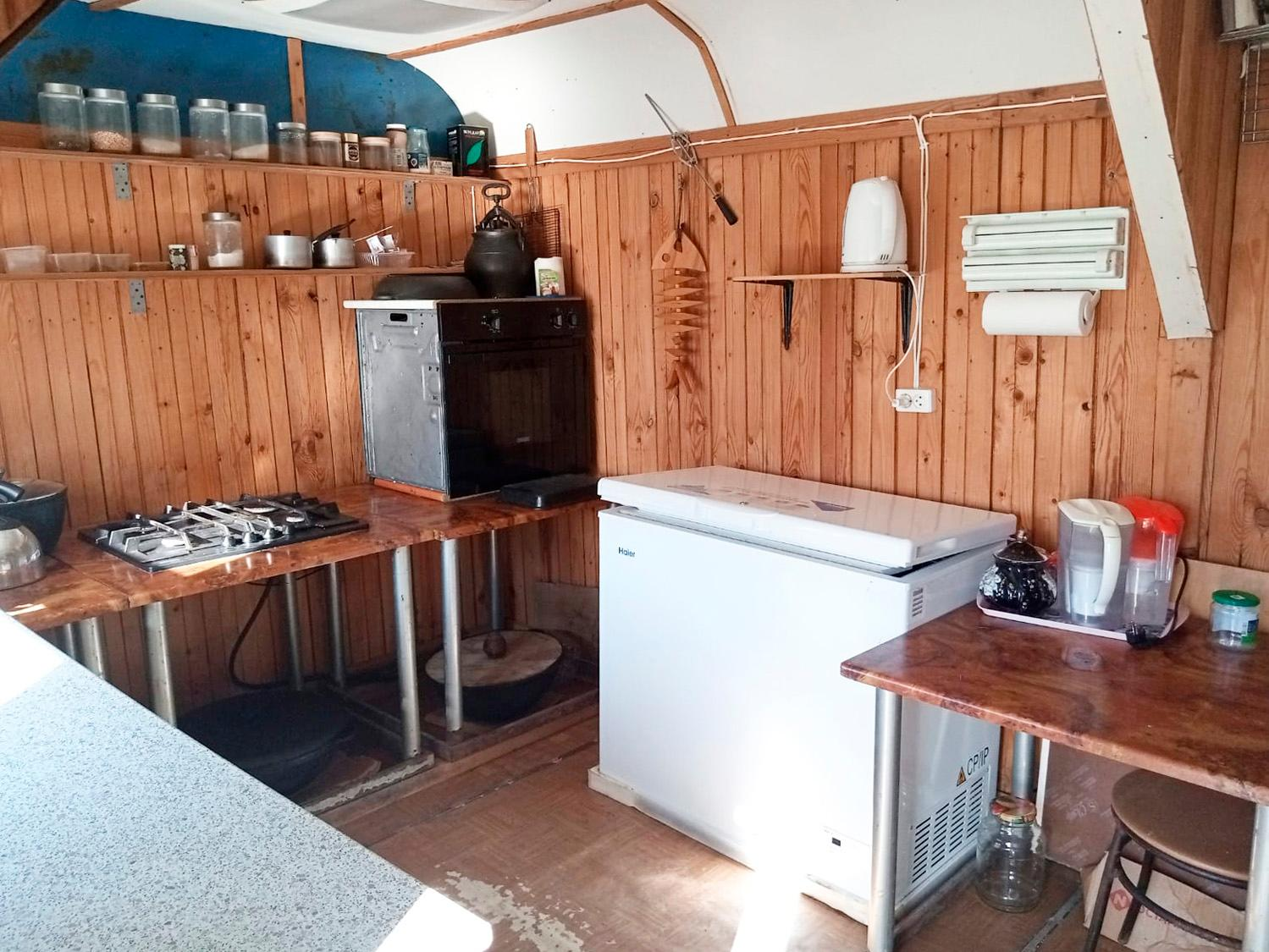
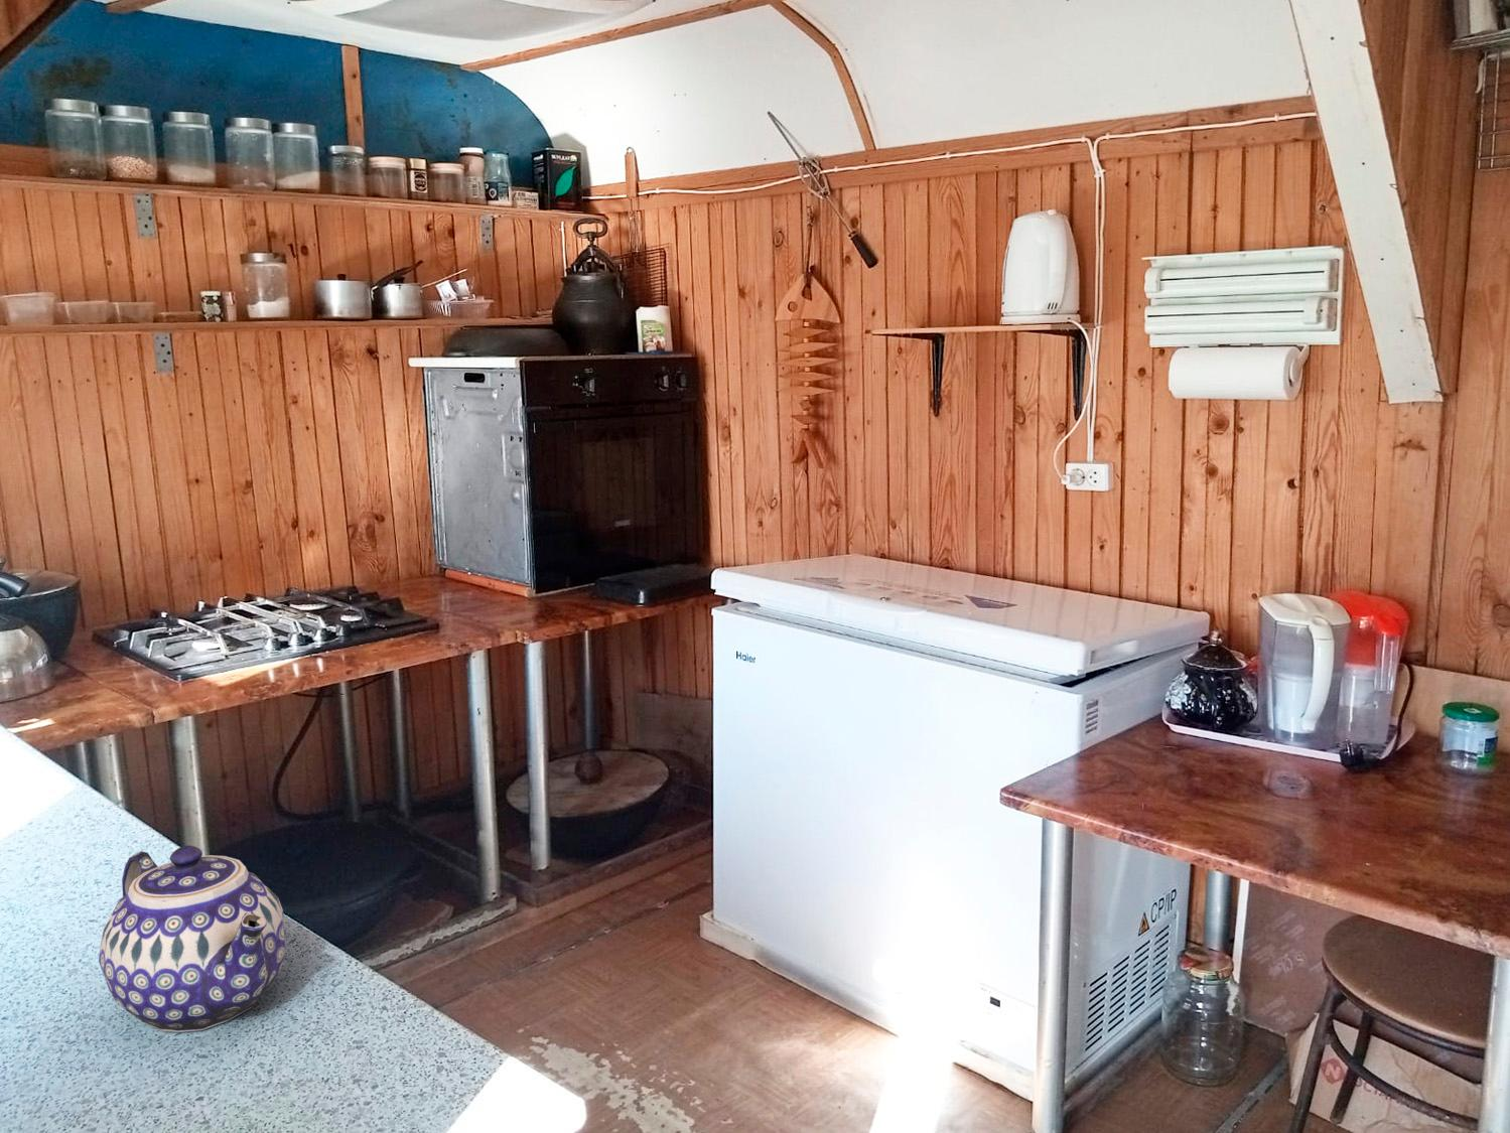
+ teapot [98,845,287,1033]
